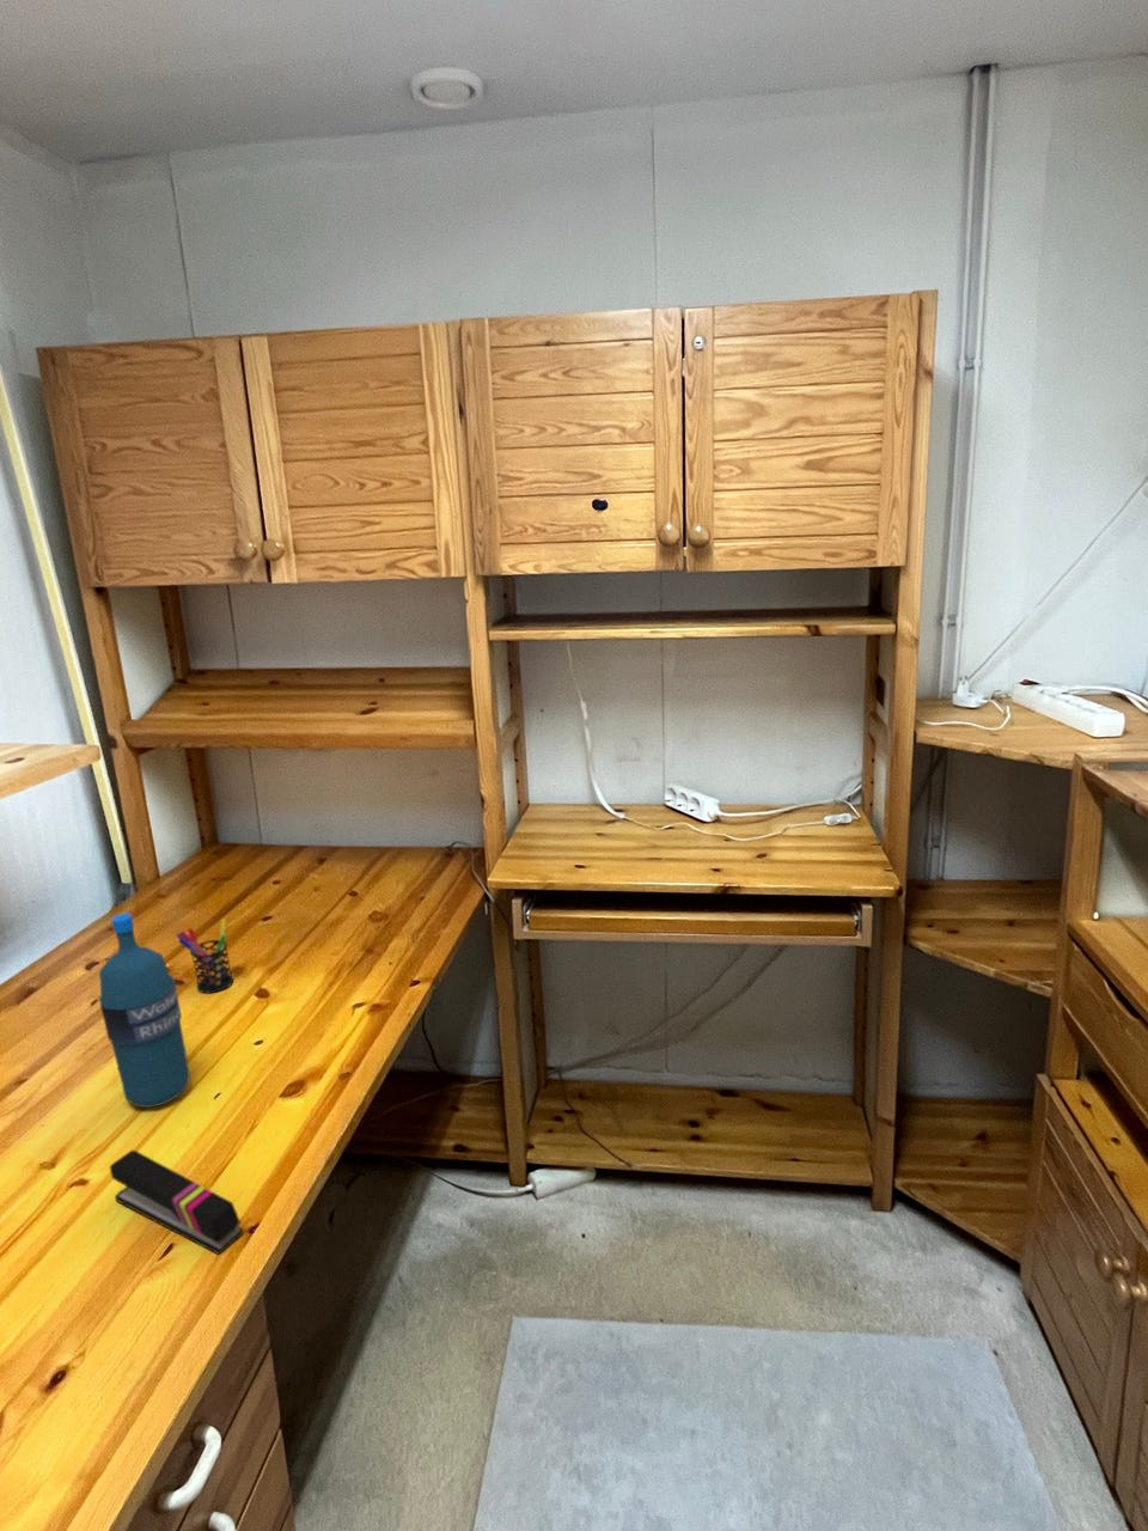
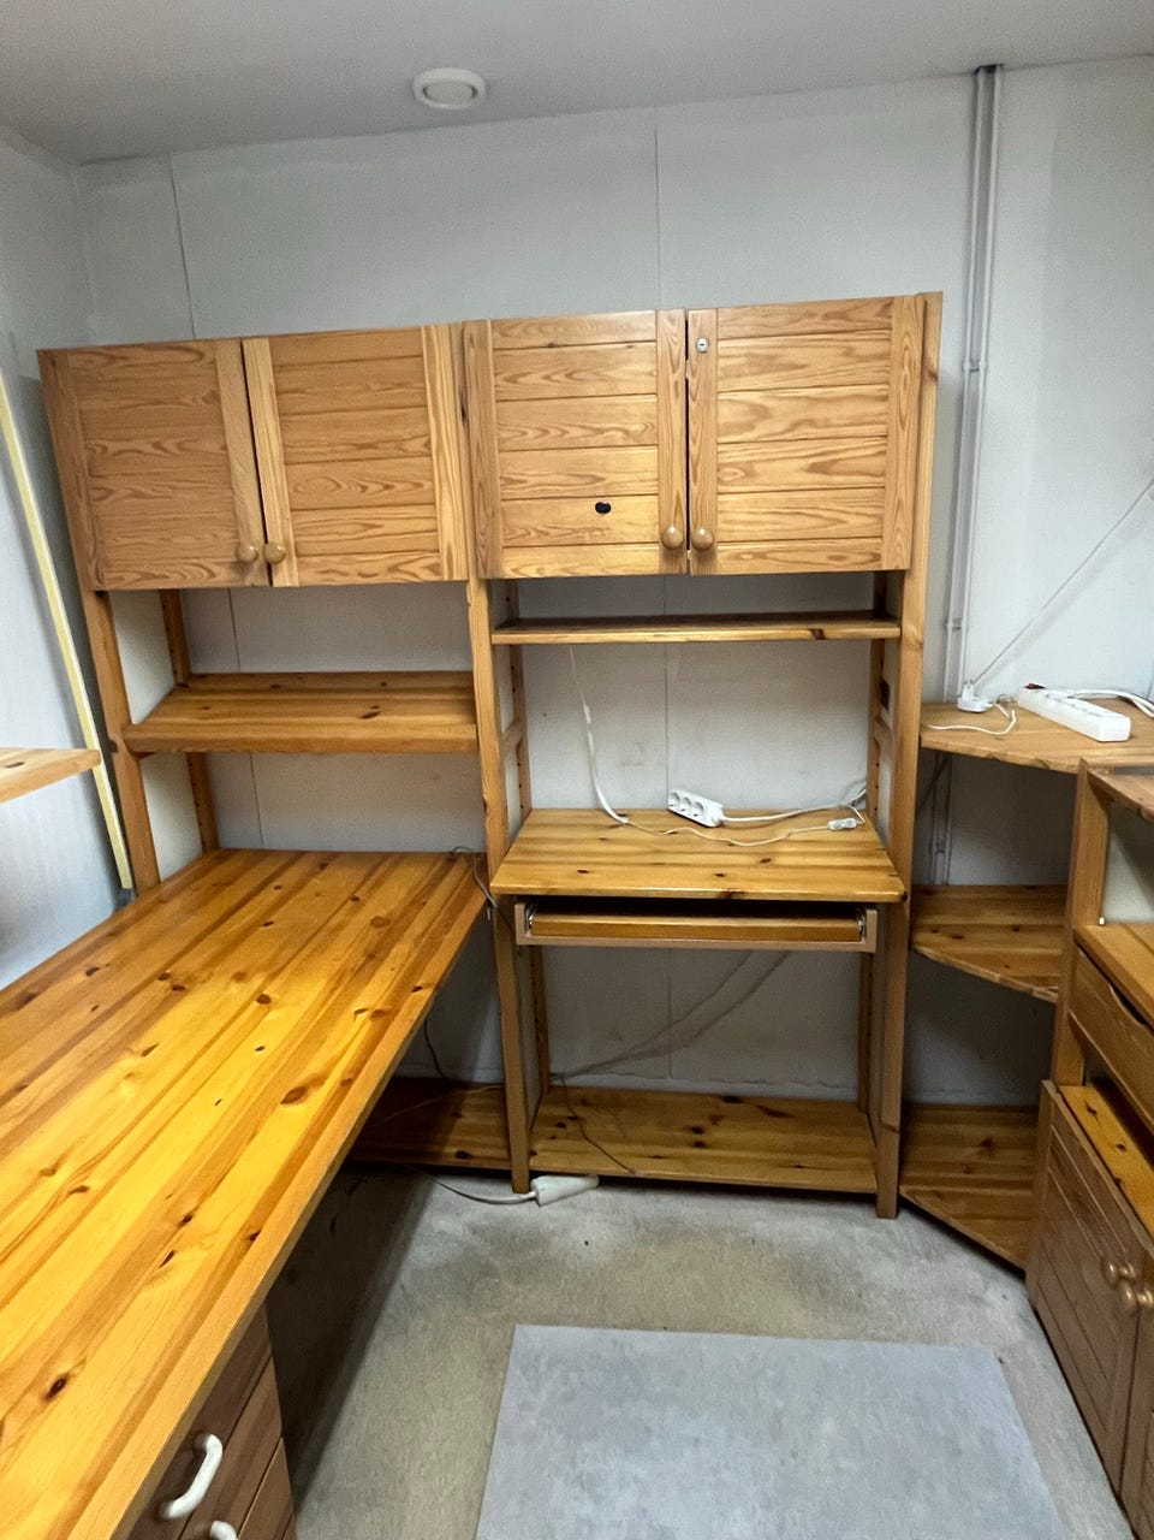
- water bottle [98,913,192,1109]
- stapler [109,1149,244,1256]
- pen holder [175,917,234,995]
